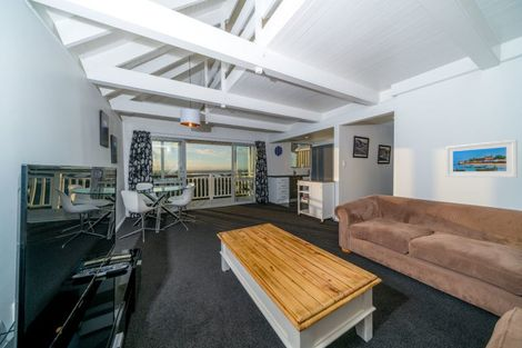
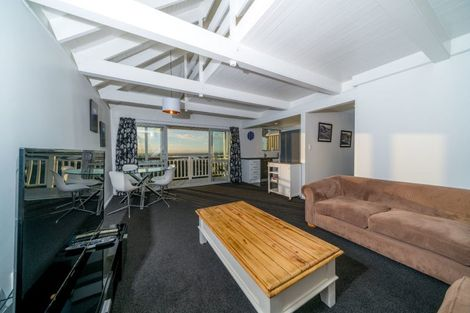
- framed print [444,139,519,179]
